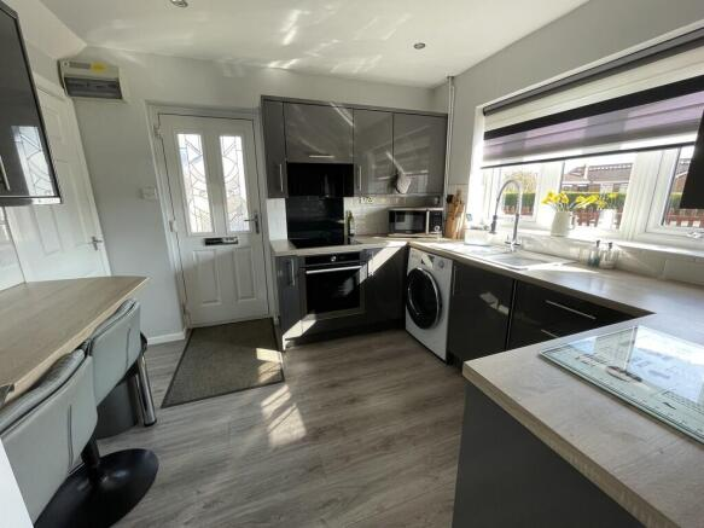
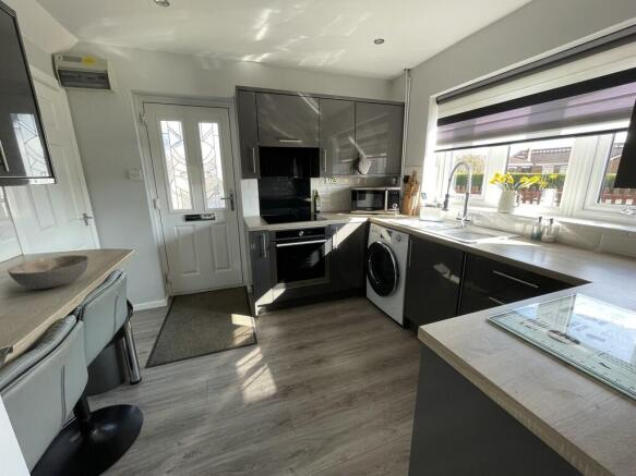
+ bowl [7,254,89,290]
